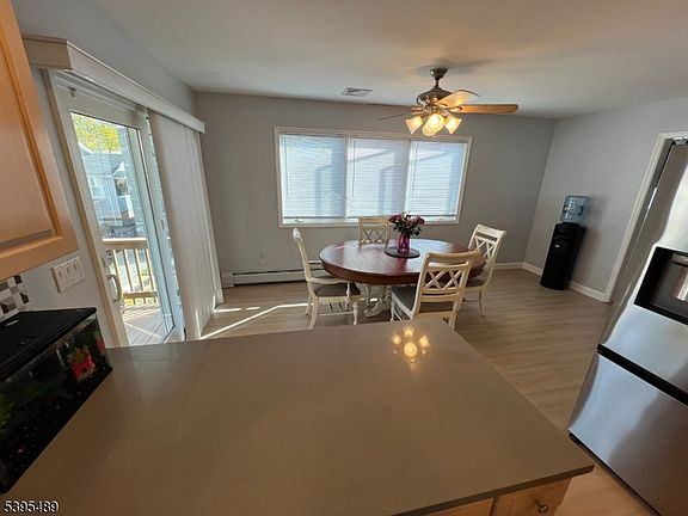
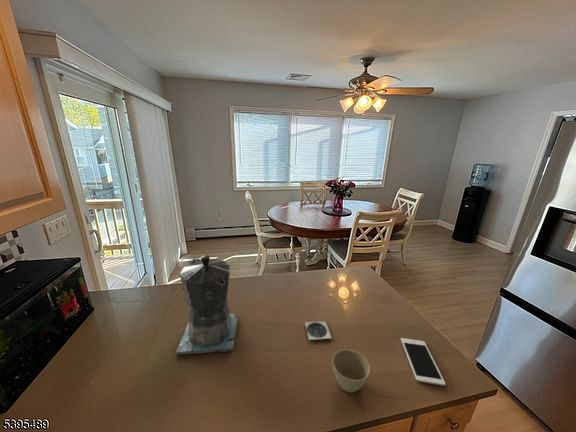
+ cell phone [400,337,446,387]
+ coaster [304,320,333,341]
+ flower pot [332,349,371,394]
+ coffee maker [175,254,238,356]
